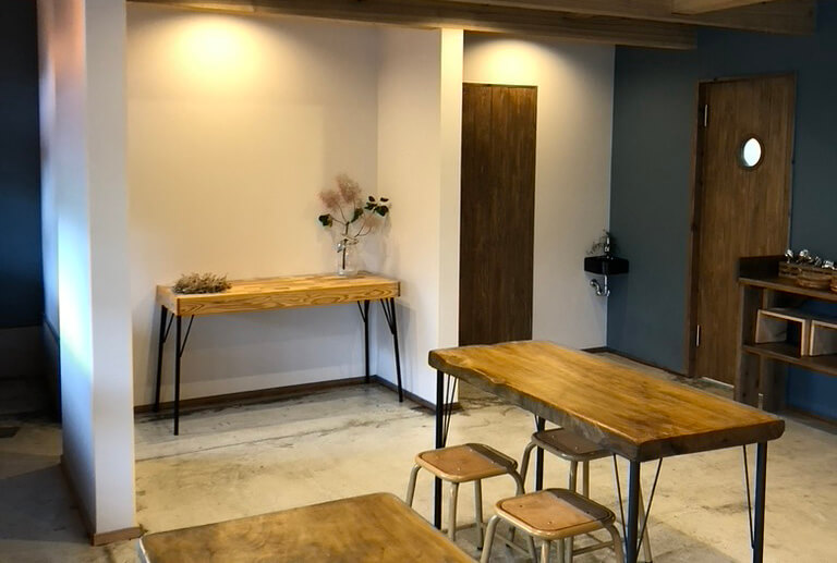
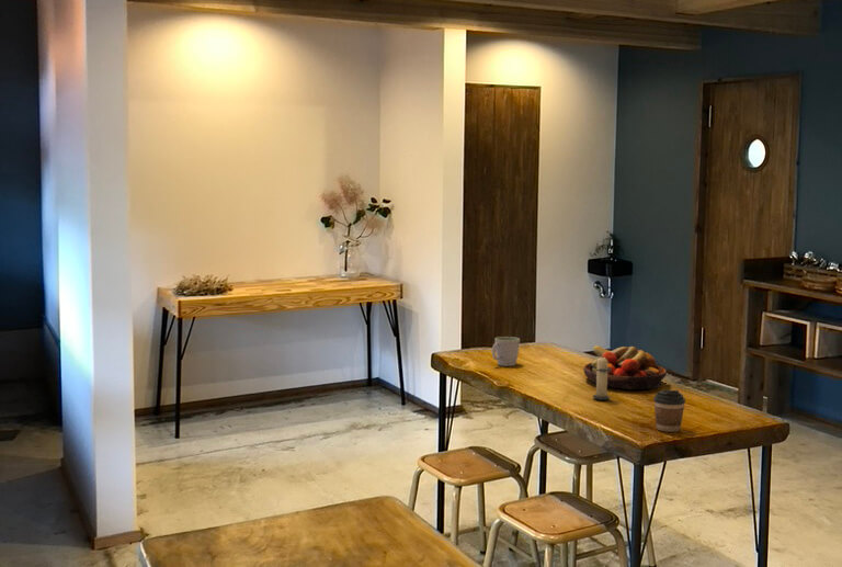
+ mug [491,336,521,367]
+ coffee cup [652,389,686,433]
+ fruit bowl [582,344,668,390]
+ candle [591,354,612,401]
